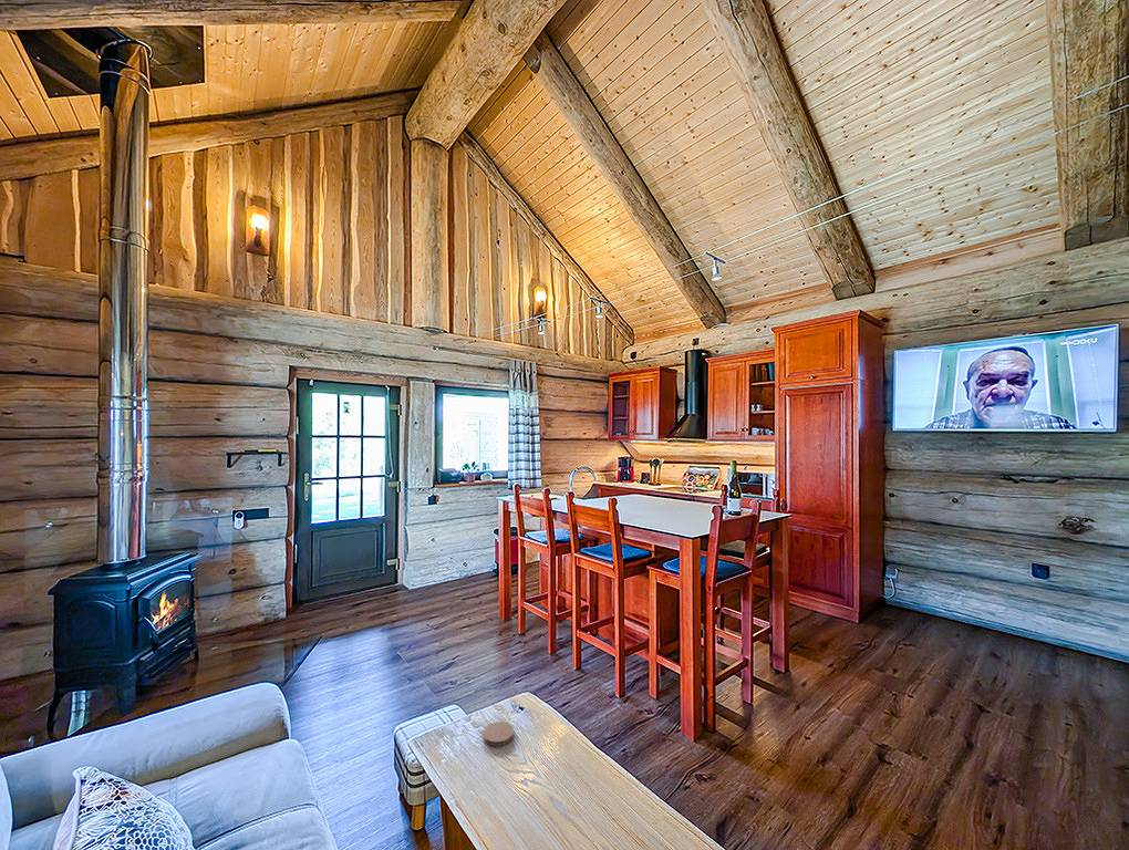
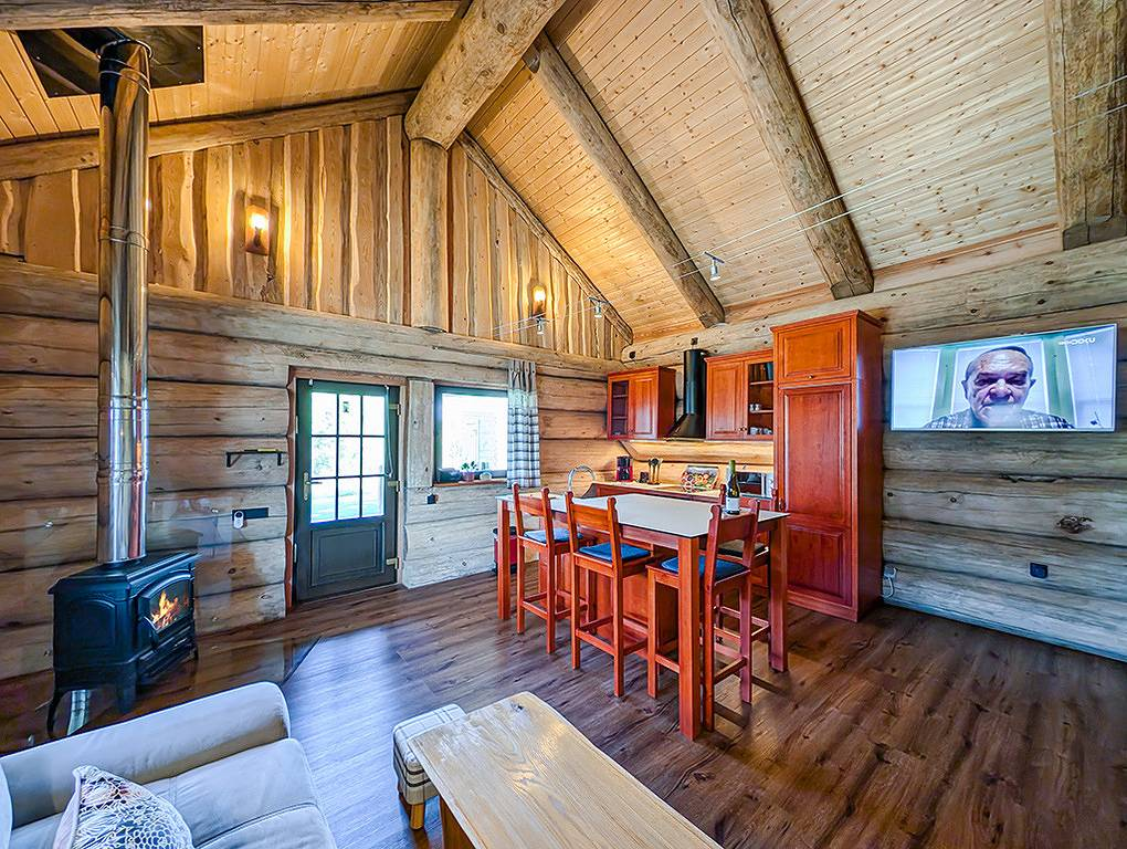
- coaster [483,721,515,747]
